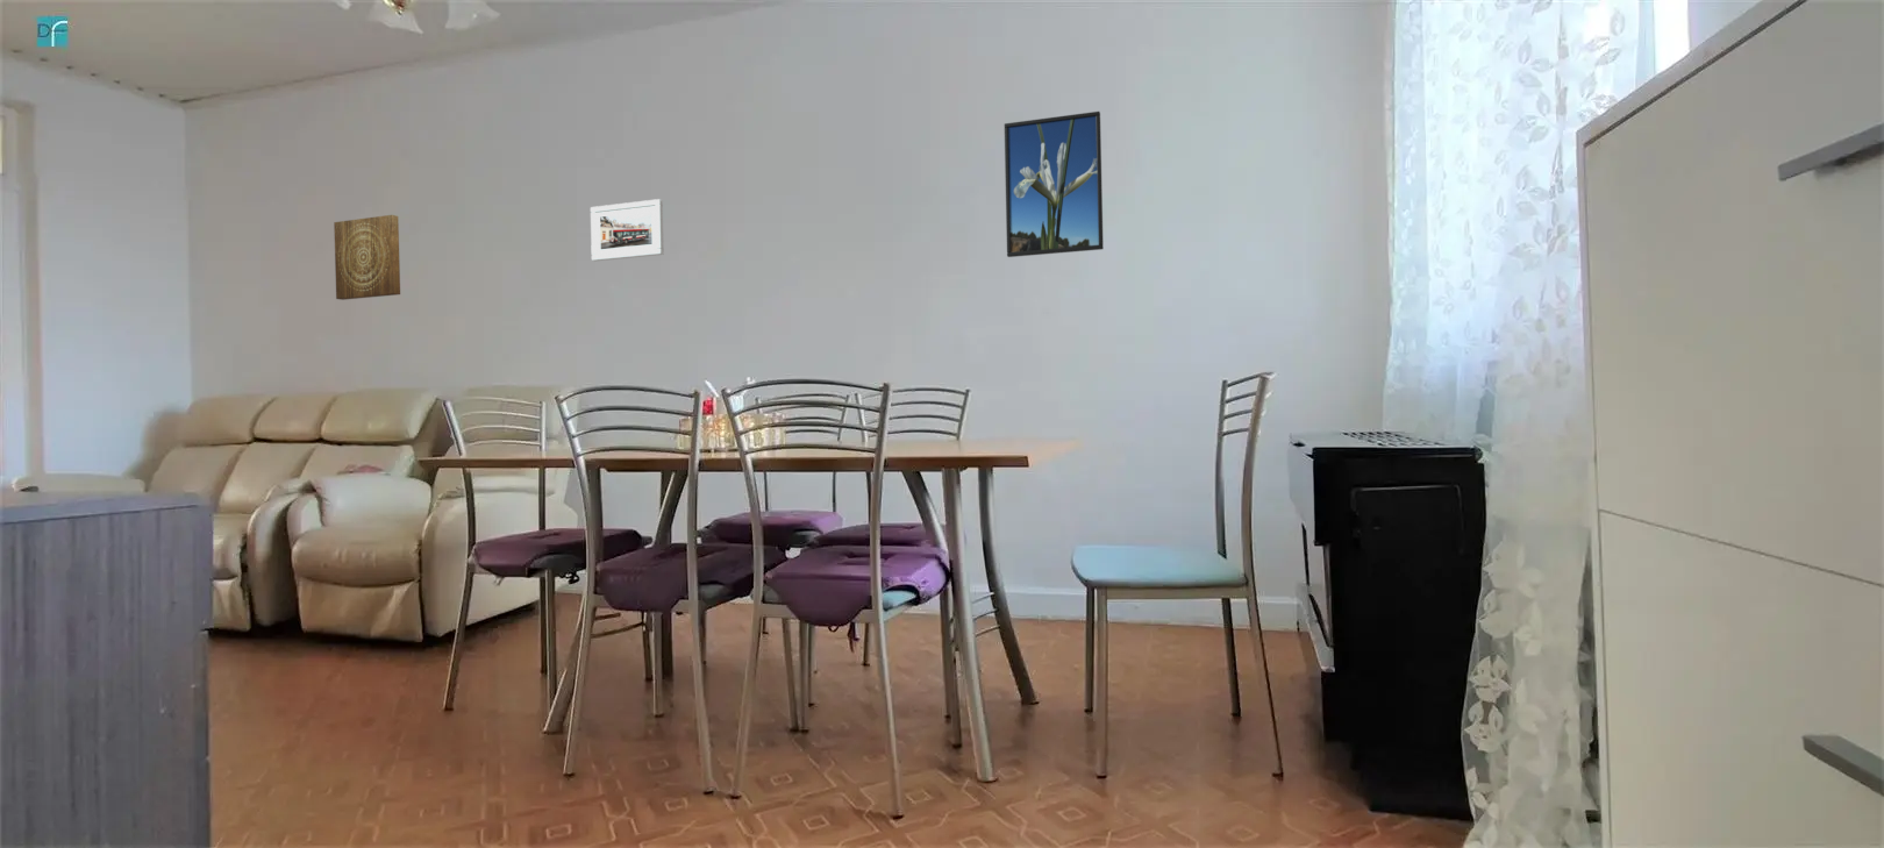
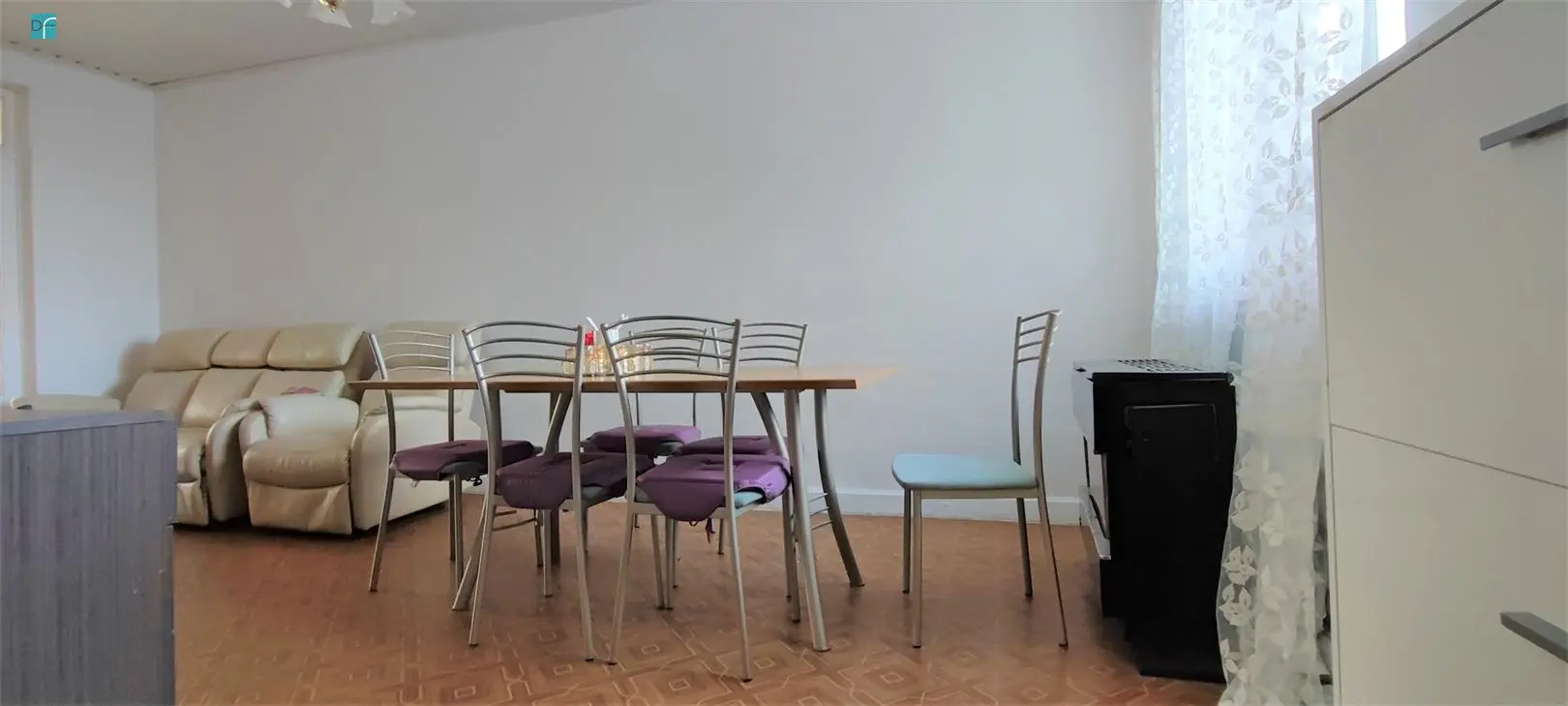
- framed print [590,198,666,262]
- wall art [333,214,401,301]
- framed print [1003,111,1105,258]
